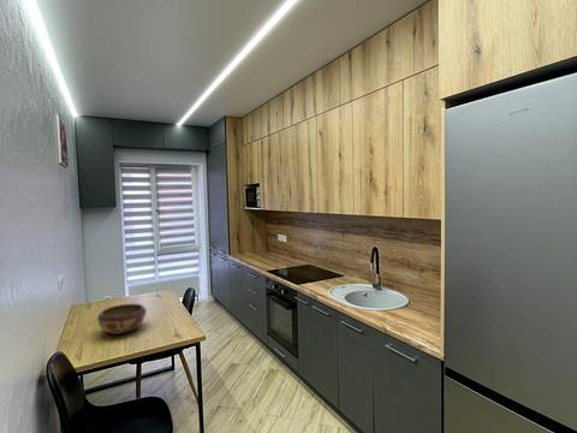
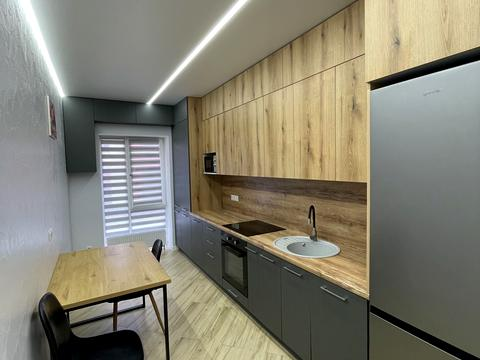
- decorative bowl [96,303,148,336]
